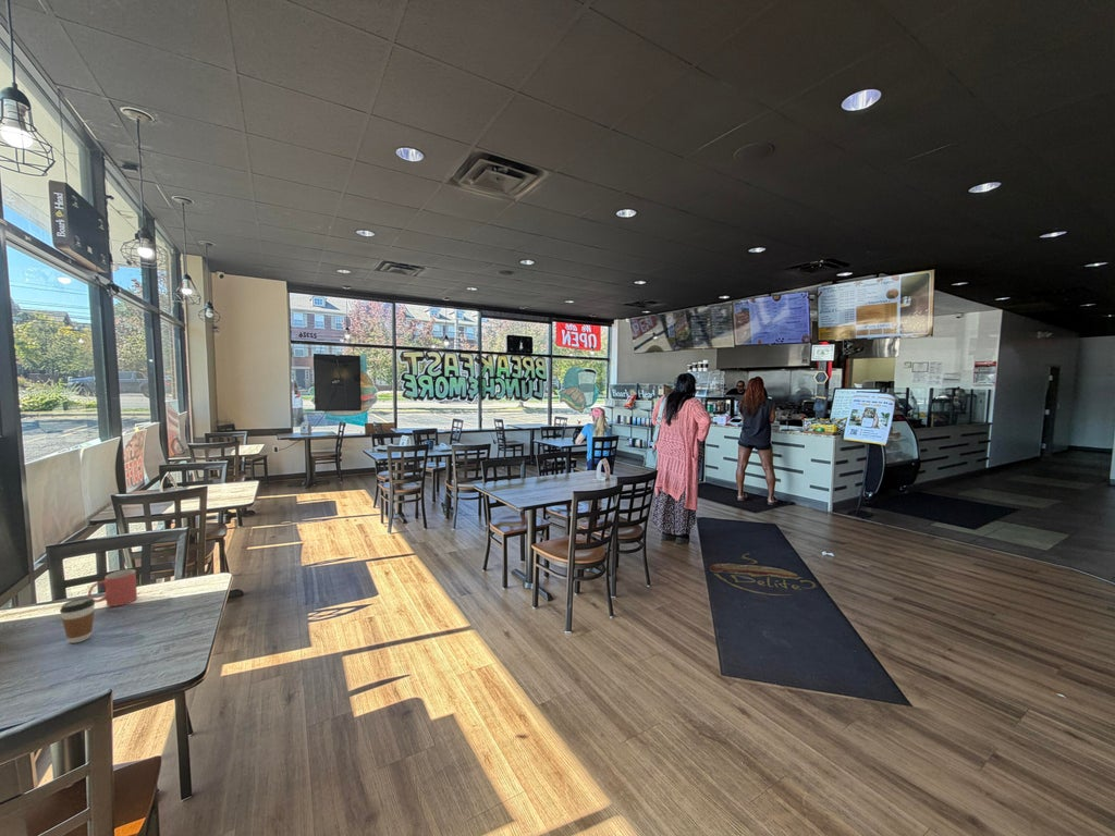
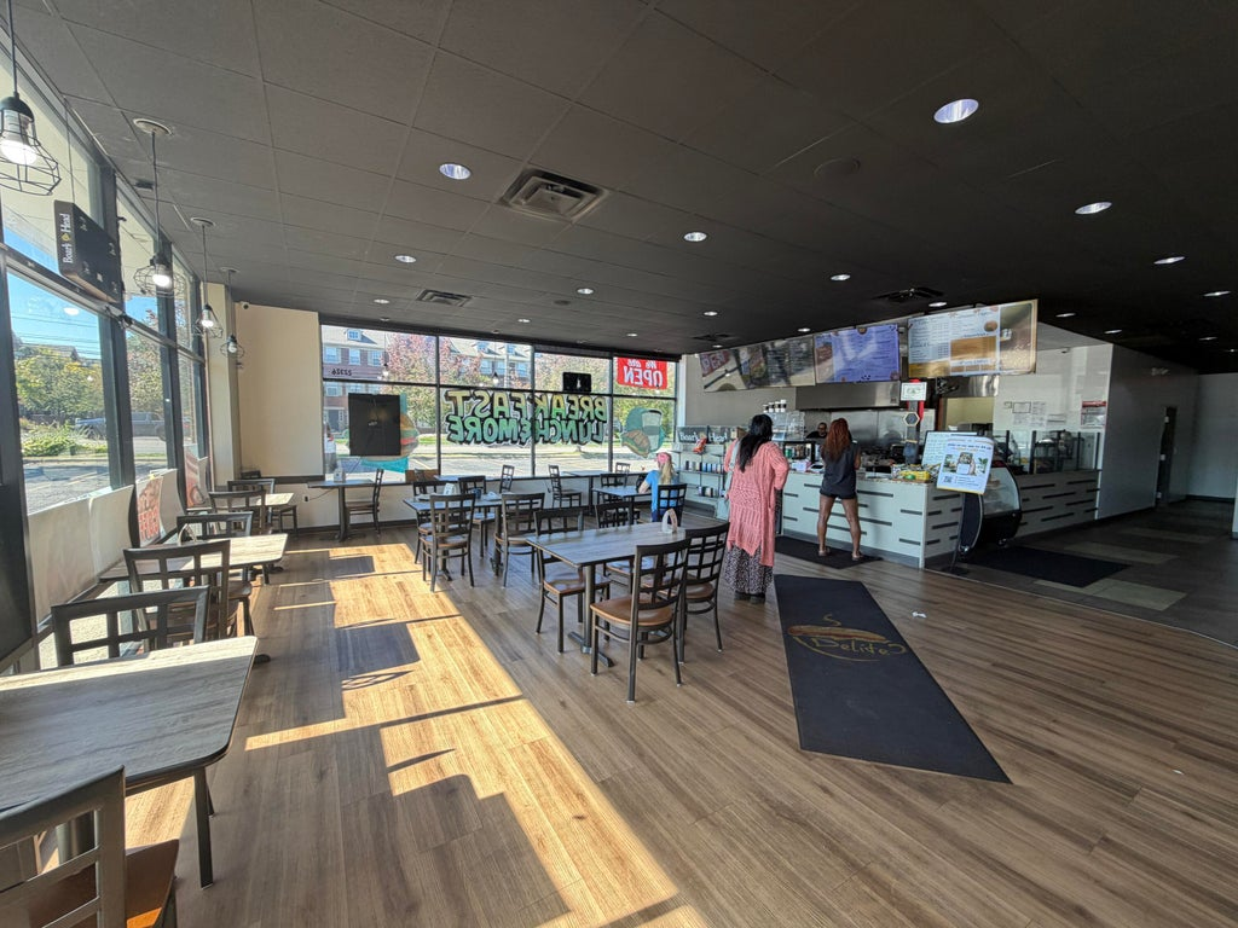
- mug [87,568,138,607]
- coffee cup [59,597,96,644]
